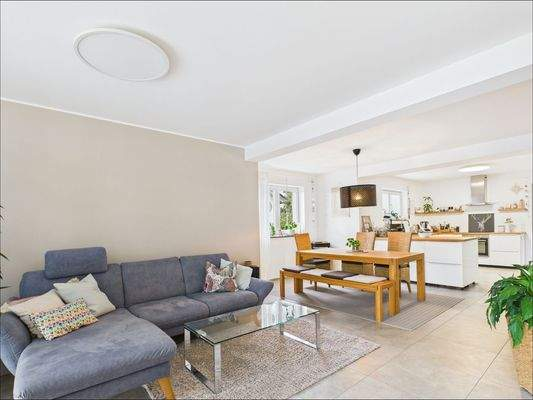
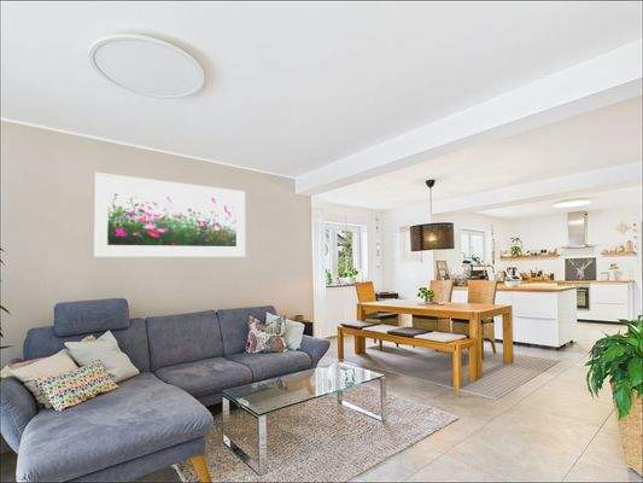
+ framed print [92,171,246,258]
